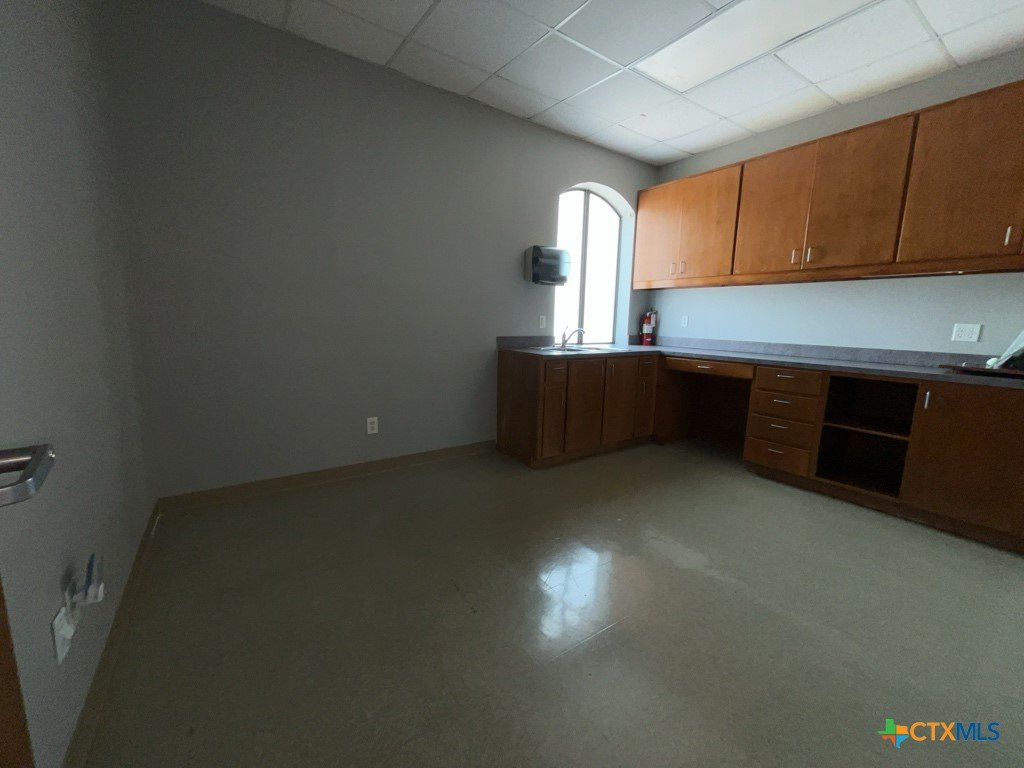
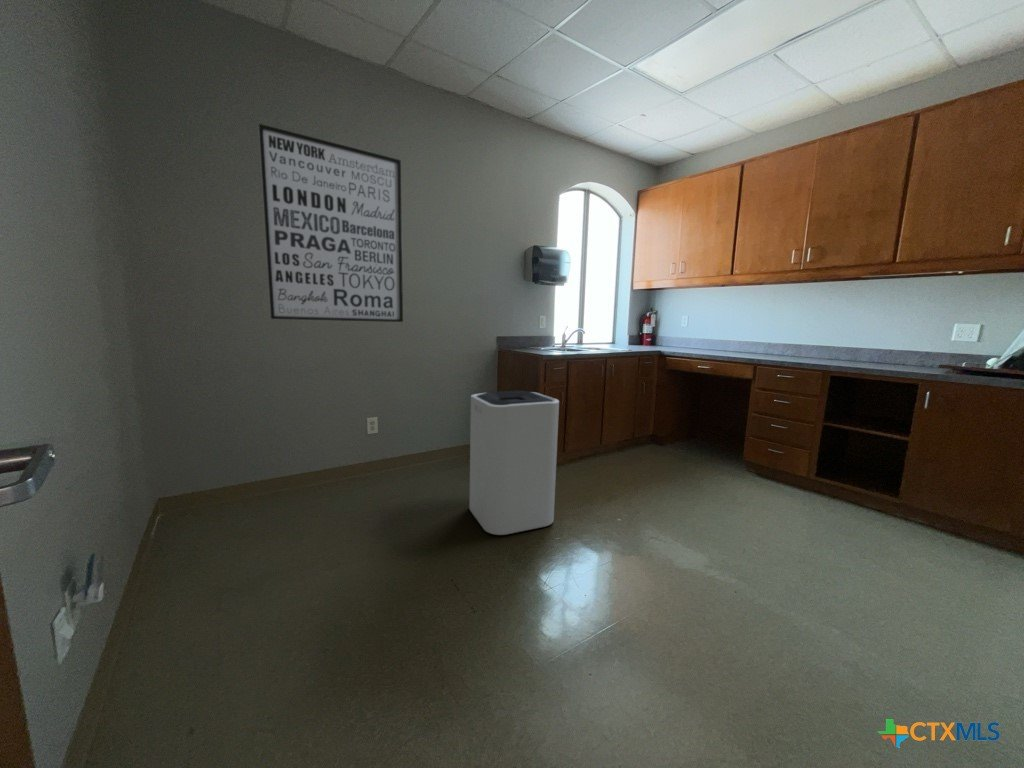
+ wall art [257,123,404,323]
+ trash can [468,390,560,536]
